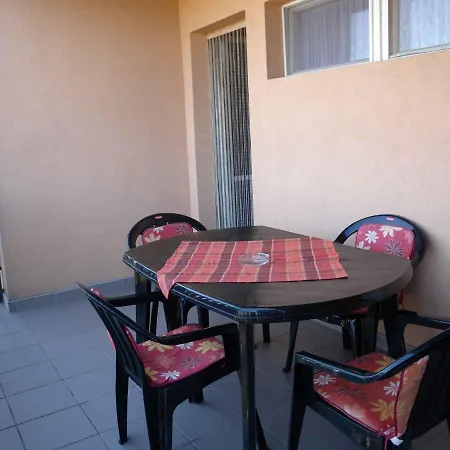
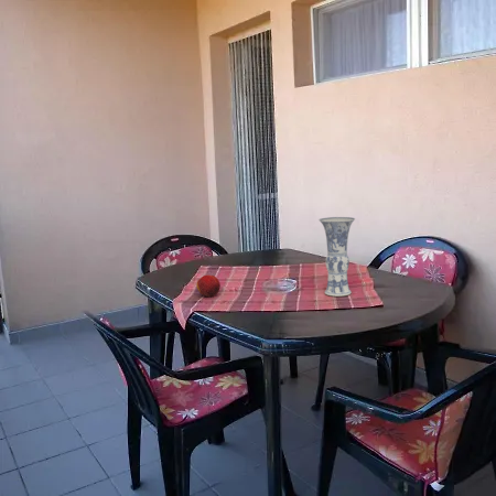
+ fruit [195,274,222,298]
+ vase [317,216,356,298]
